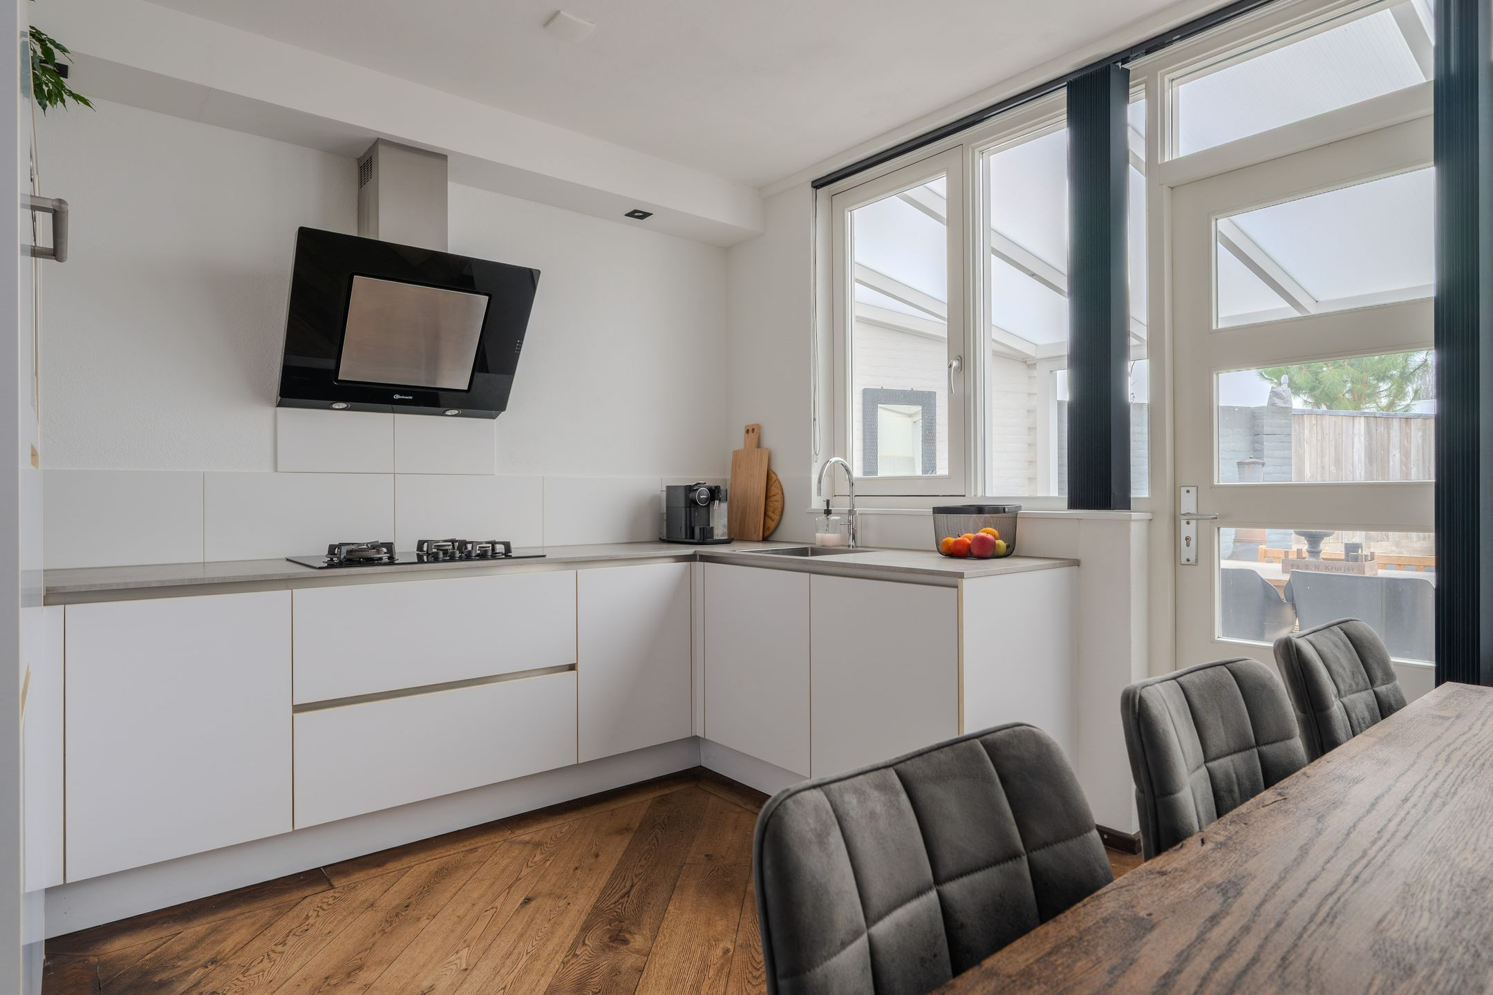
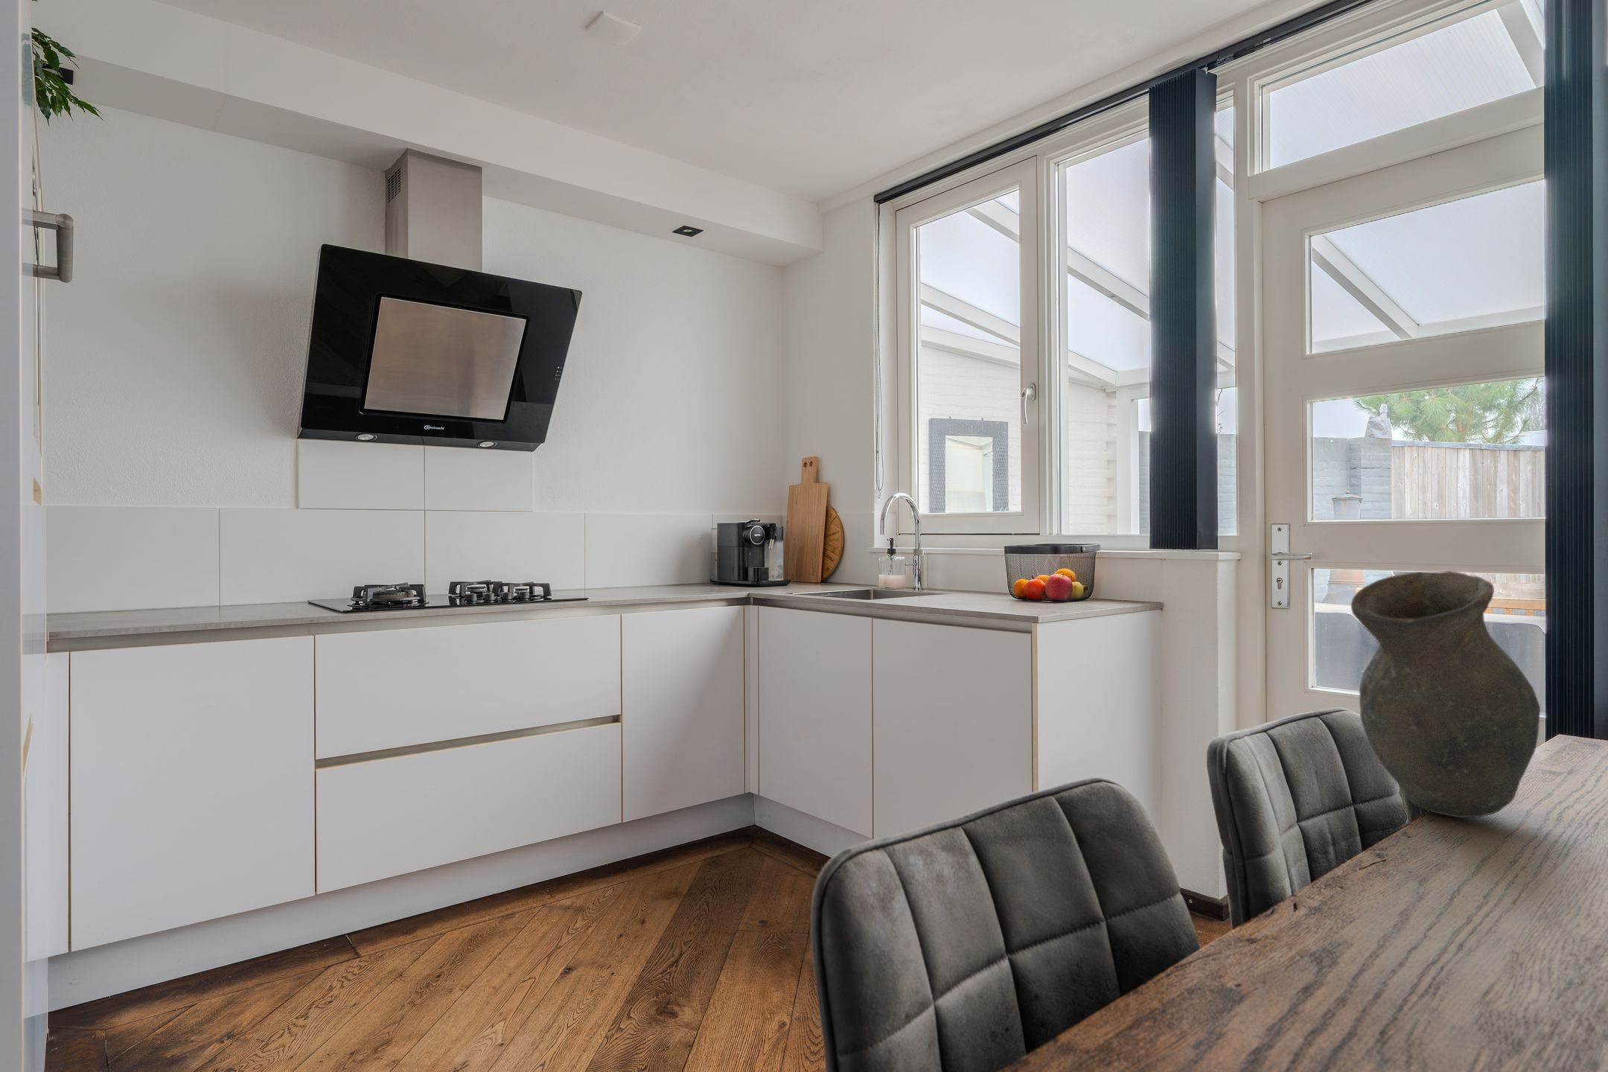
+ vase [1351,571,1541,818]
